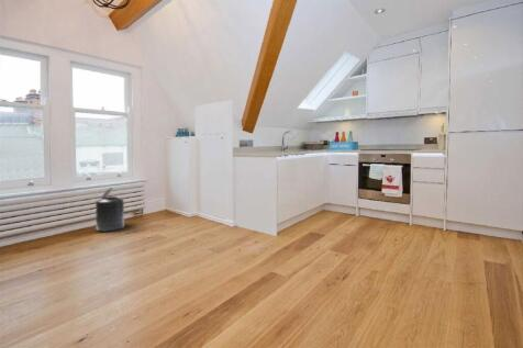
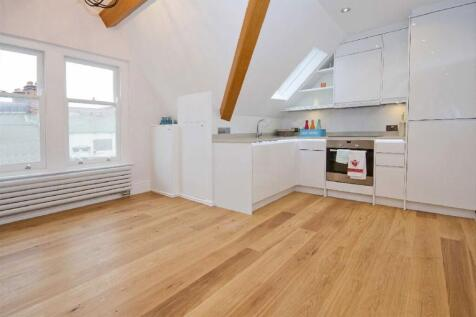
- trash can [94,187,125,233]
